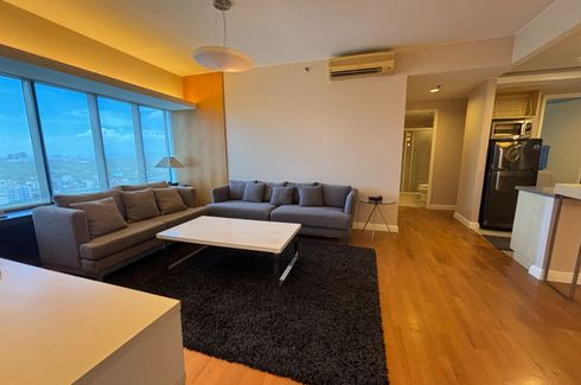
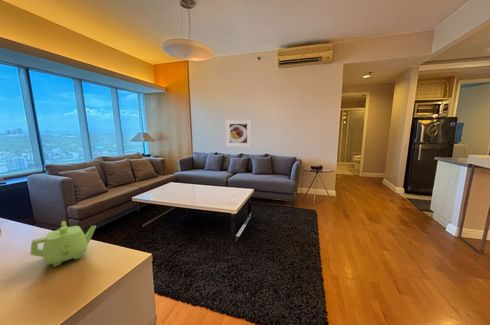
+ teapot [29,220,97,267]
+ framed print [224,118,252,148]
